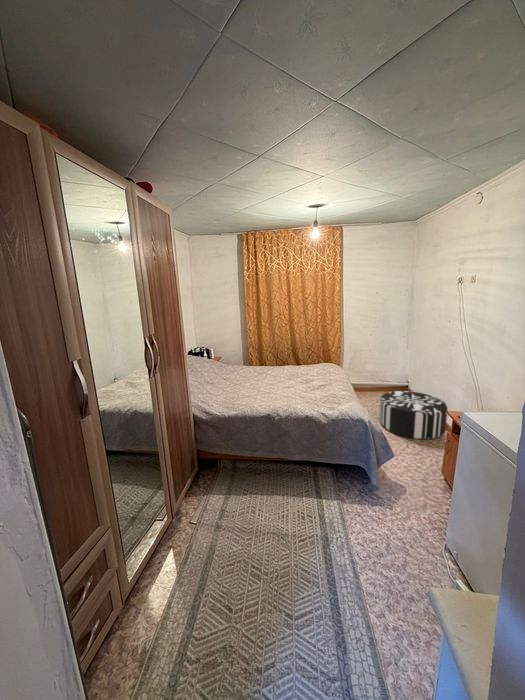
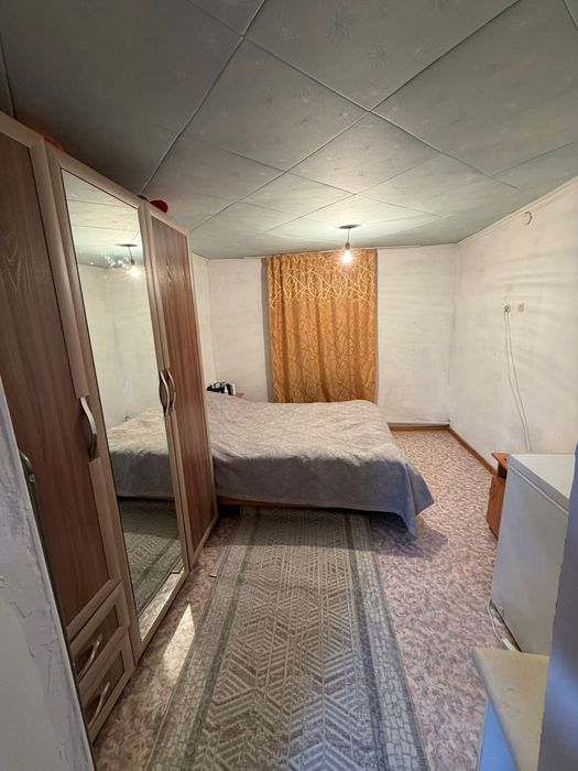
- pouf [378,390,449,440]
